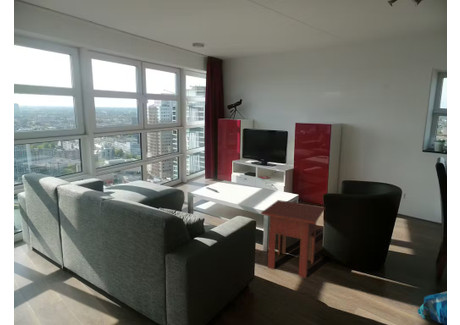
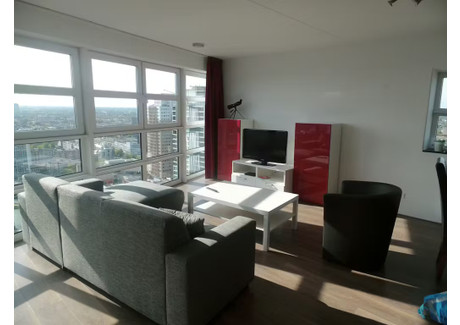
- side table [260,199,326,279]
